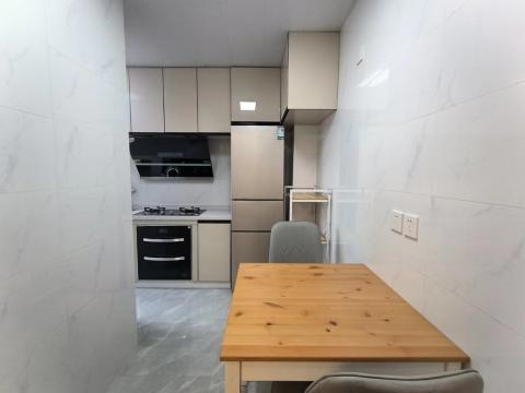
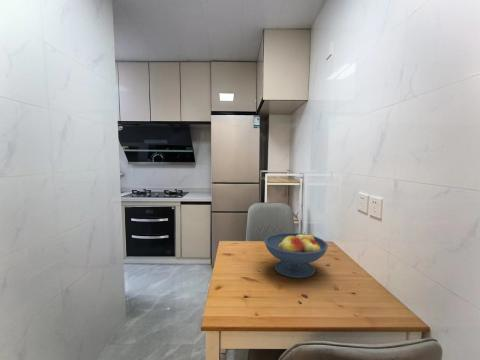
+ fruit bowl [264,231,329,279]
